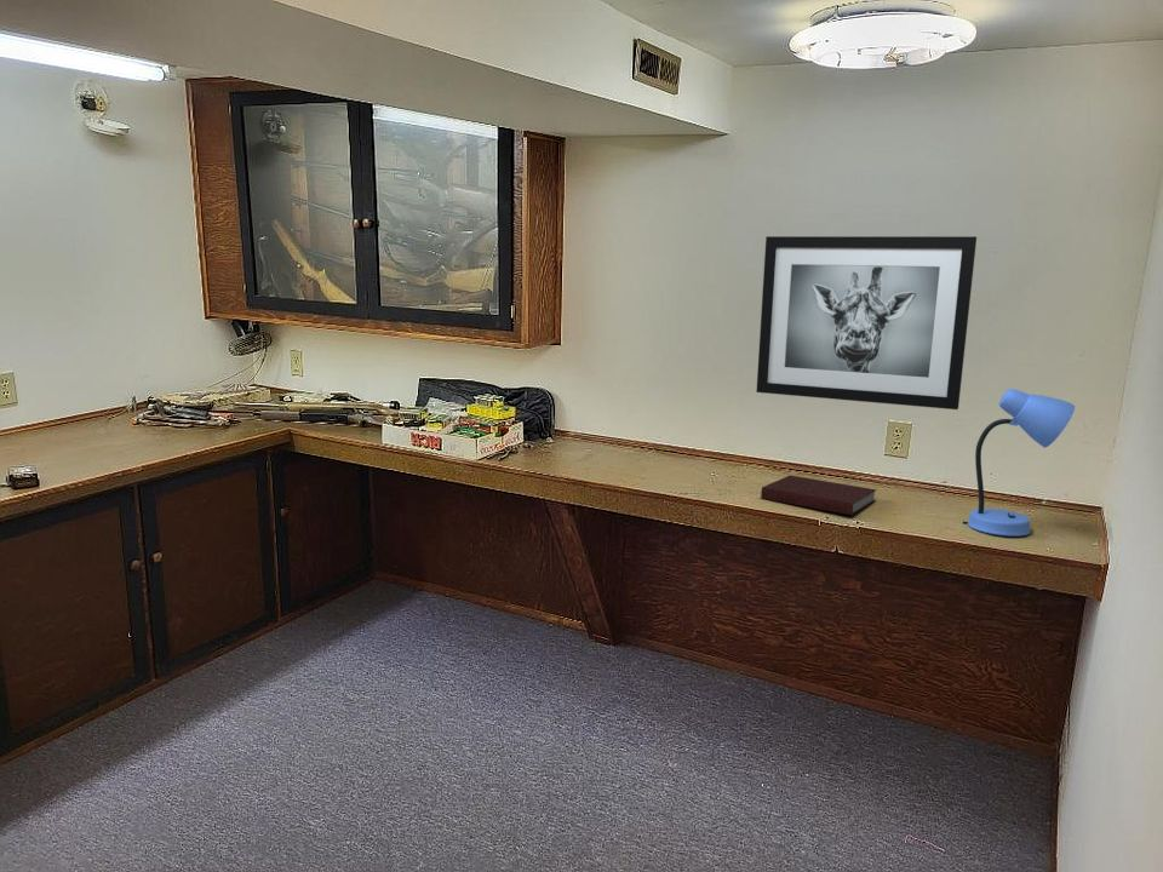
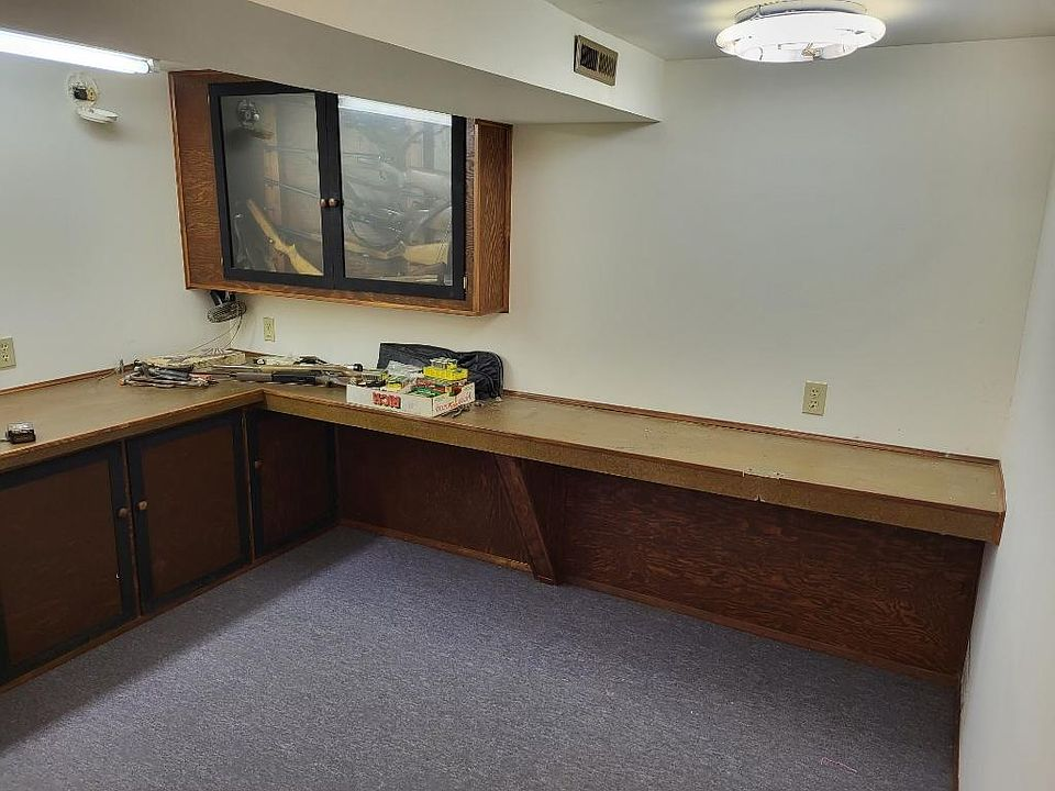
- desk lamp [962,388,1076,538]
- wall art [756,235,978,411]
- notebook [760,474,878,516]
